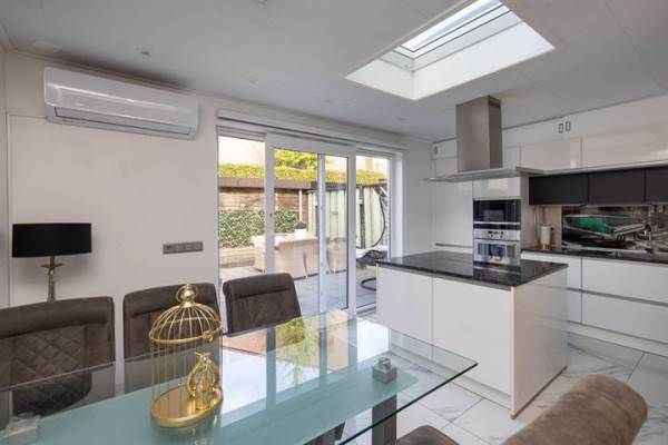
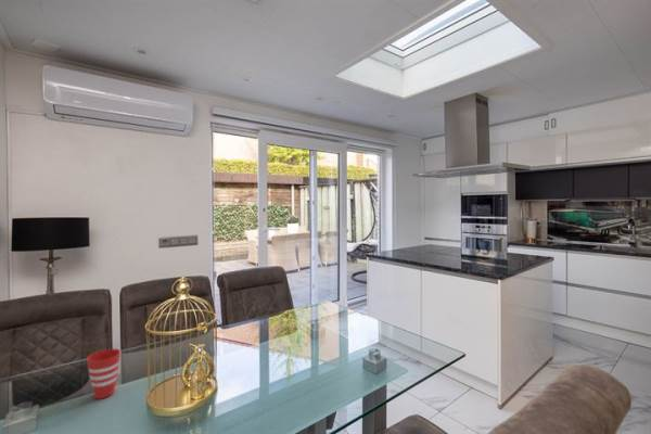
+ cup [86,347,122,399]
